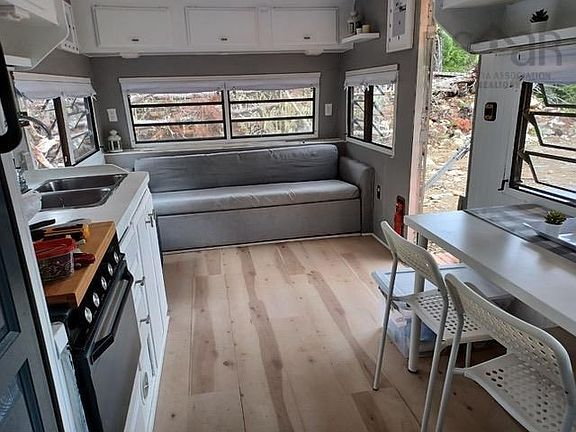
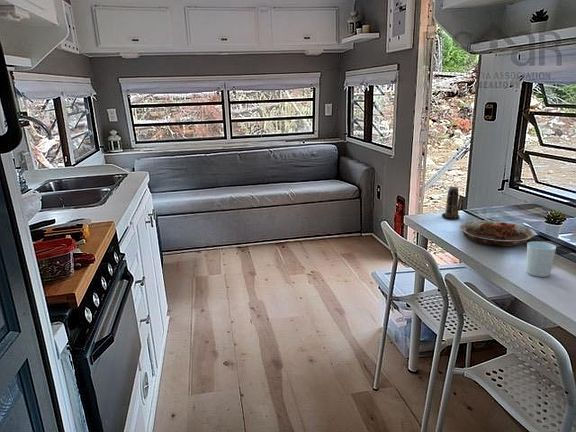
+ cup [525,240,557,278]
+ candle [441,186,460,221]
+ plate [459,219,535,247]
